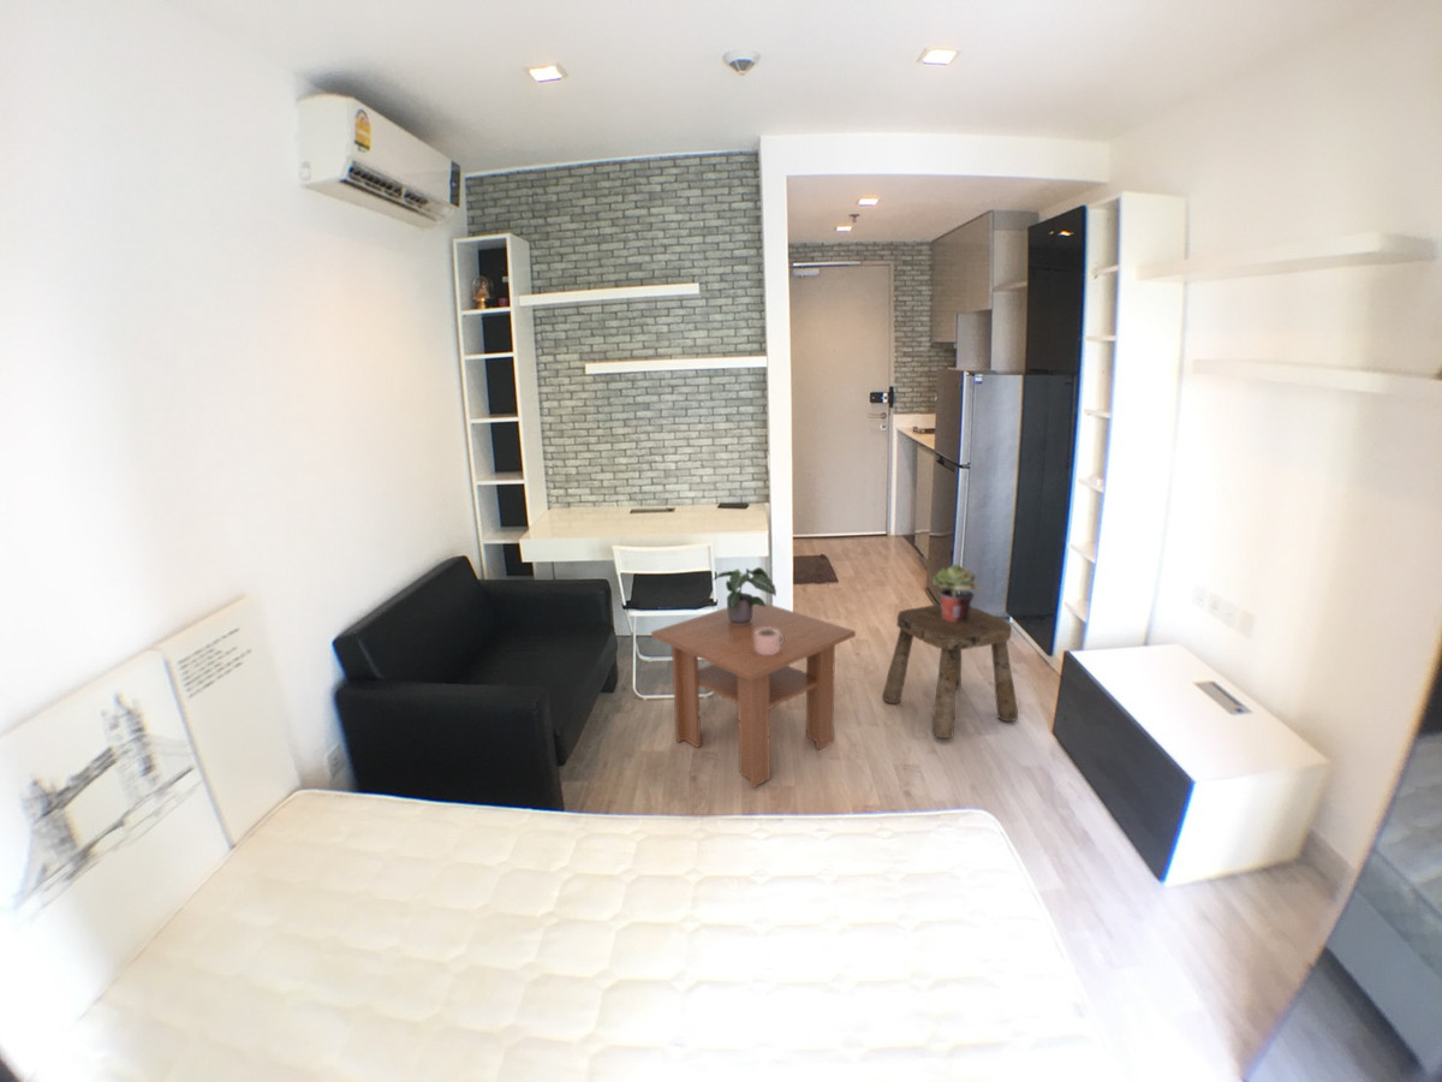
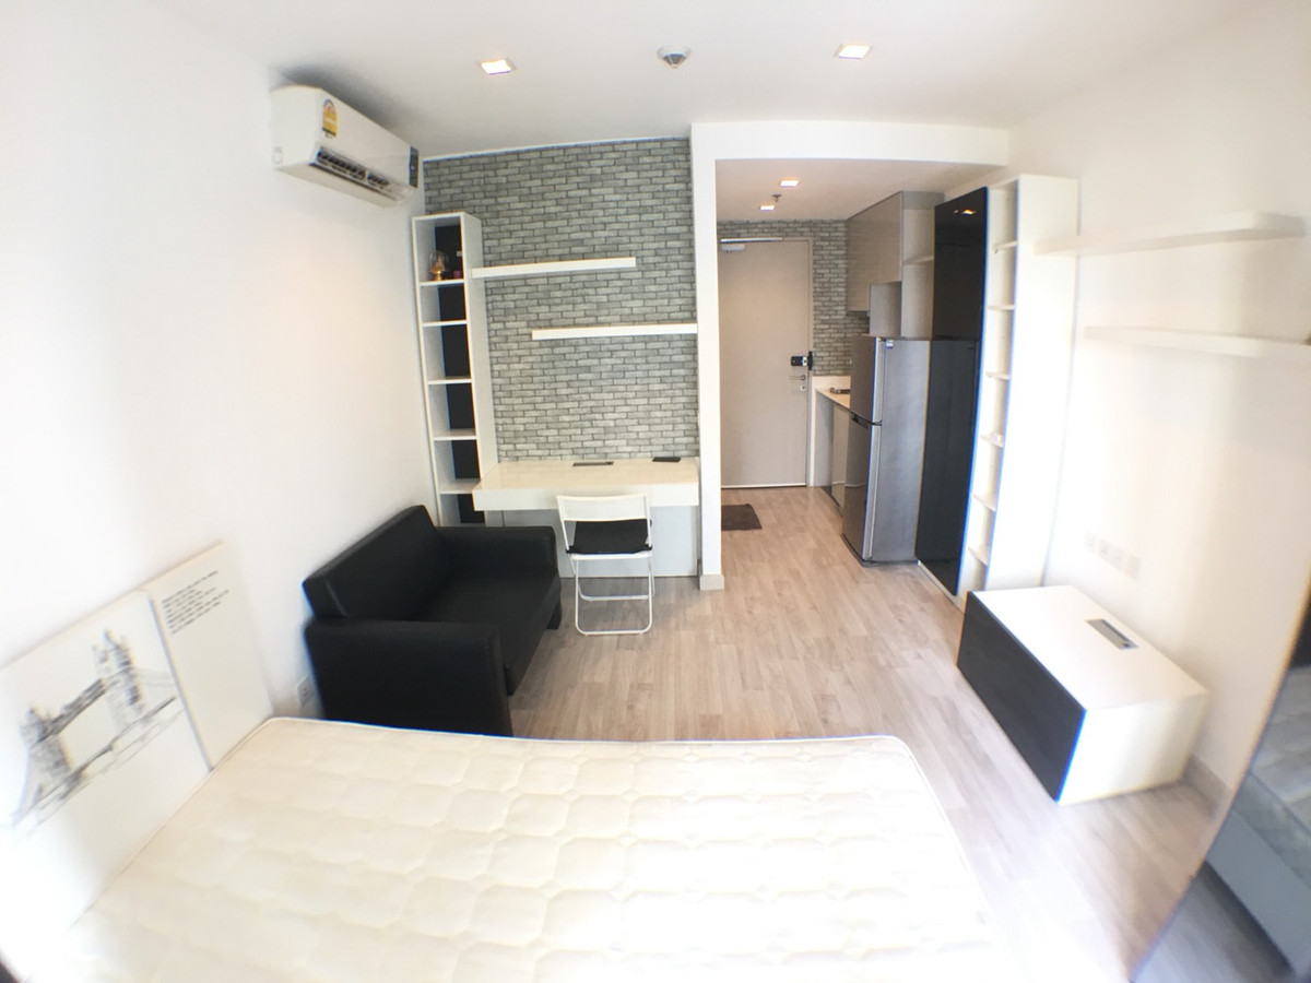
- stool [881,604,1019,739]
- potted plant [713,566,777,624]
- coffee table [650,601,857,789]
- potted plant [931,563,982,622]
- mug [755,629,783,655]
